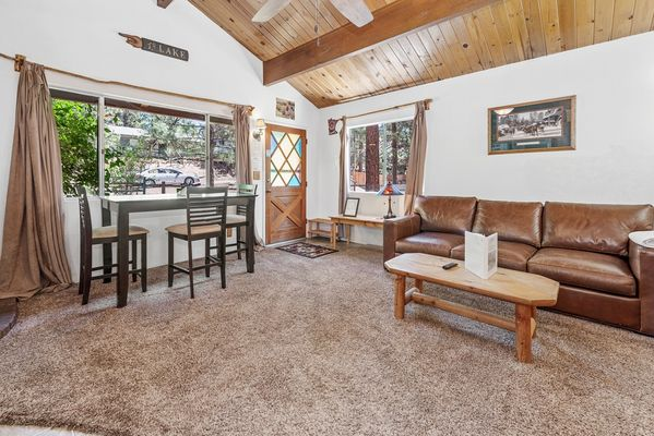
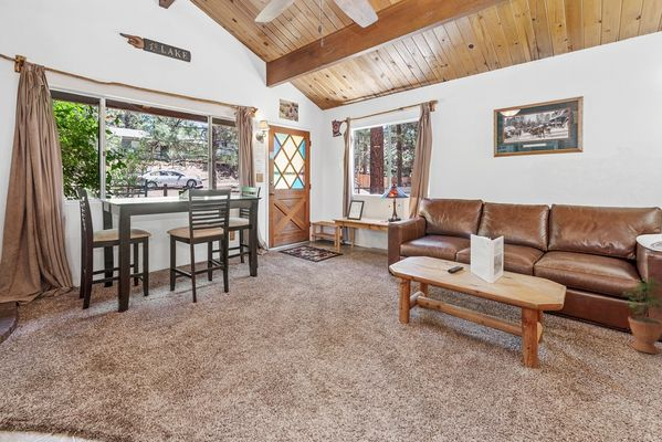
+ potted plant [620,275,662,355]
